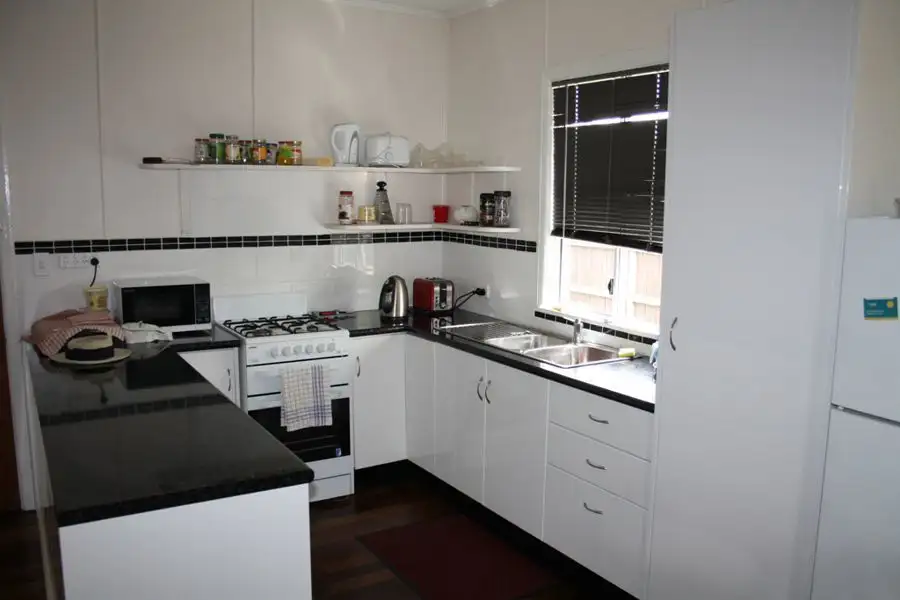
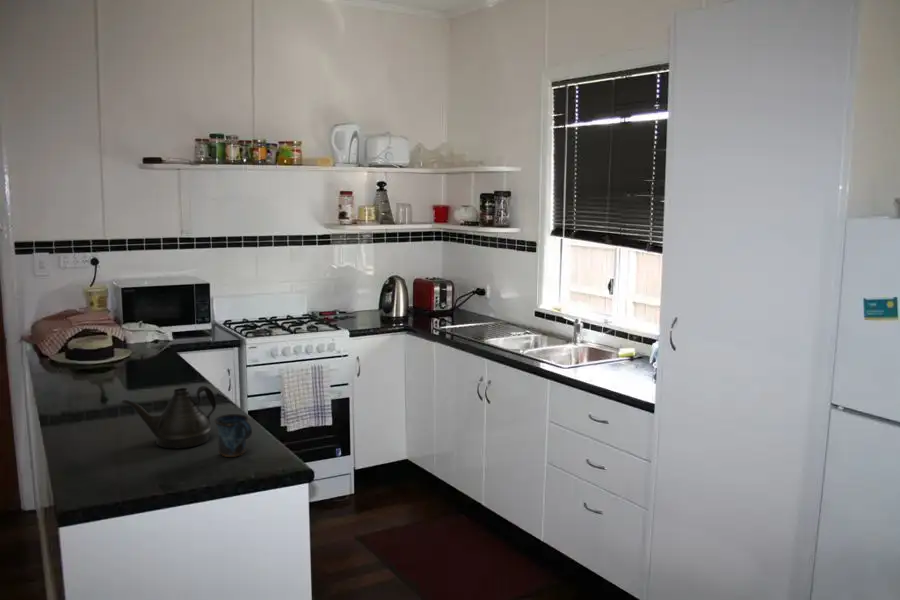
+ teapot [121,385,217,449]
+ mug [213,413,253,458]
